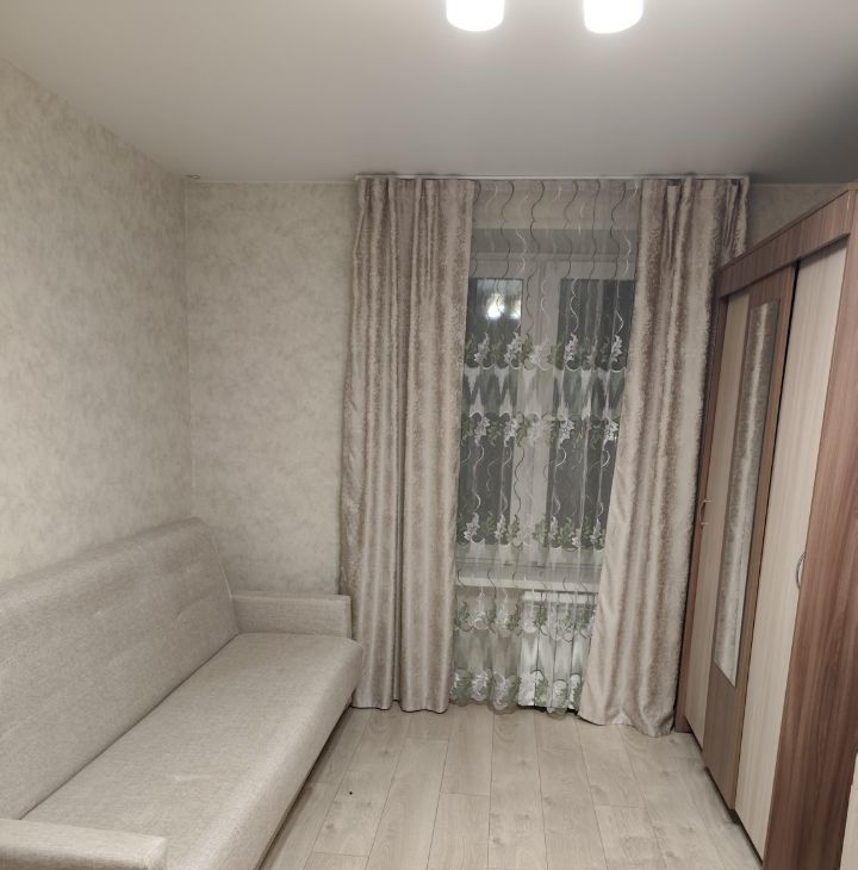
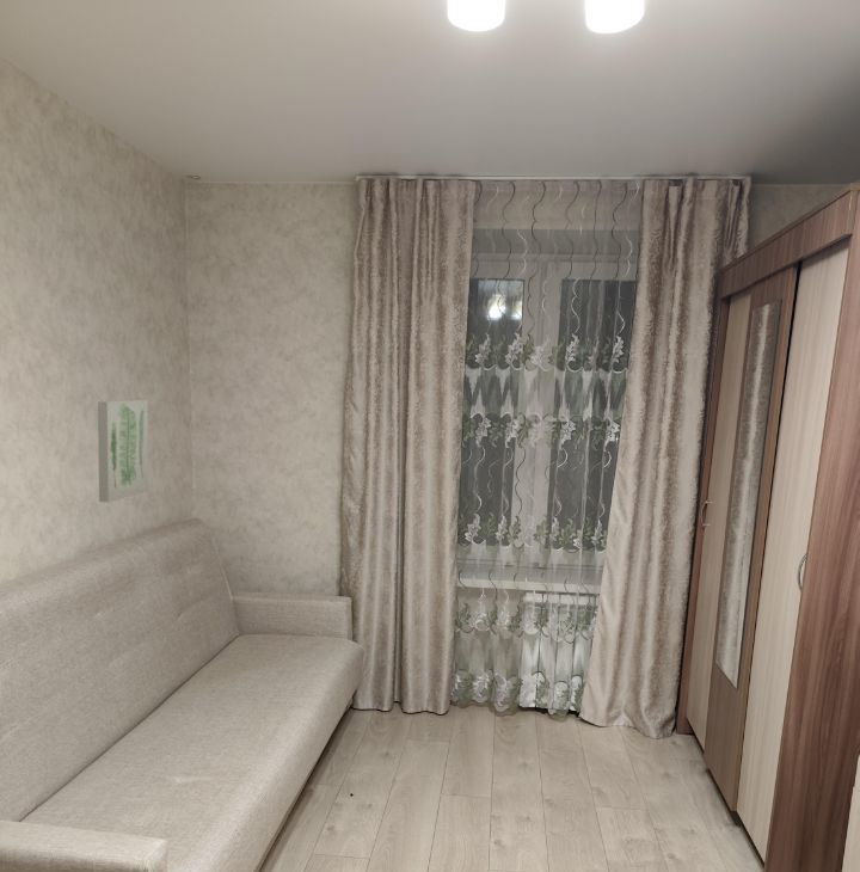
+ wall art [97,399,149,503]
